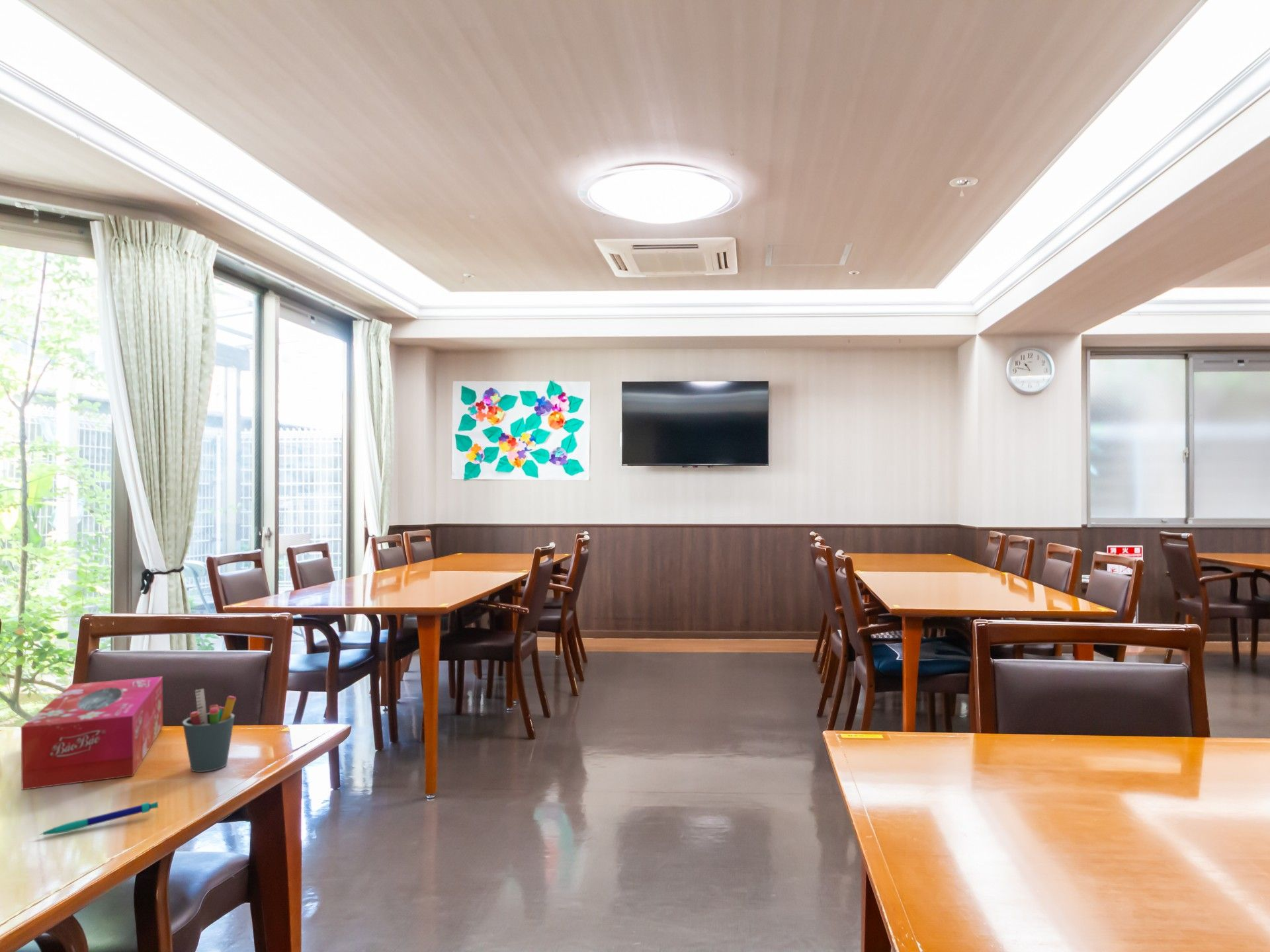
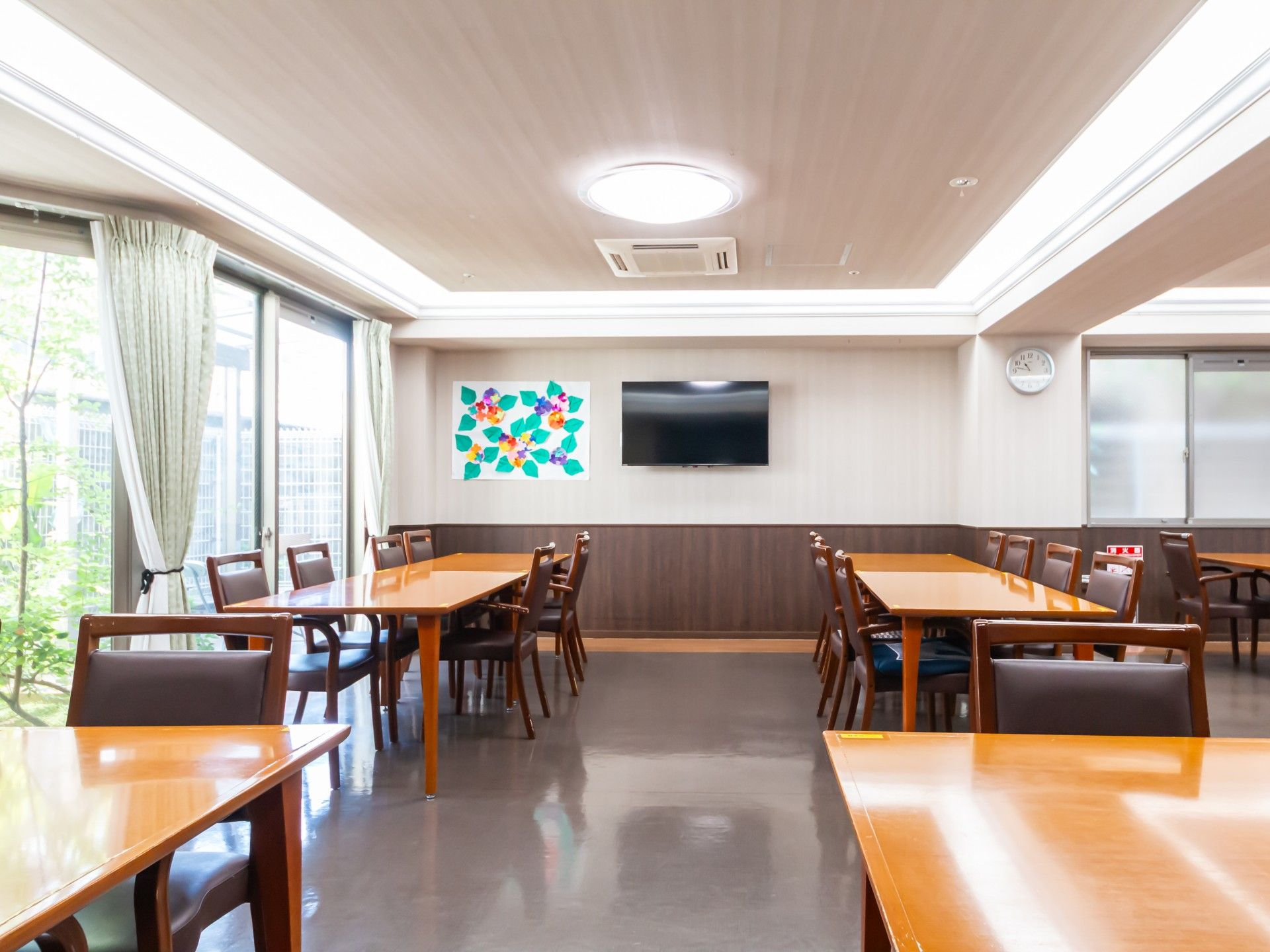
- pen holder [182,688,237,773]
- pen [39,801,159,836]
- tissue box [21,676,163,791]
